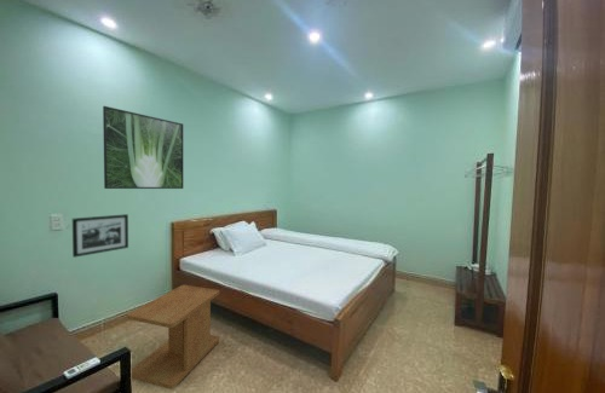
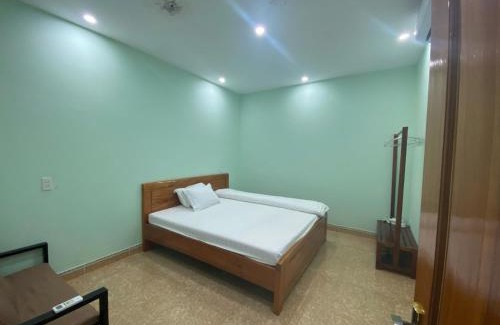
- side table [126,284,220,391]
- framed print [102,105,184,190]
- picture frame [71,213,129,259]
